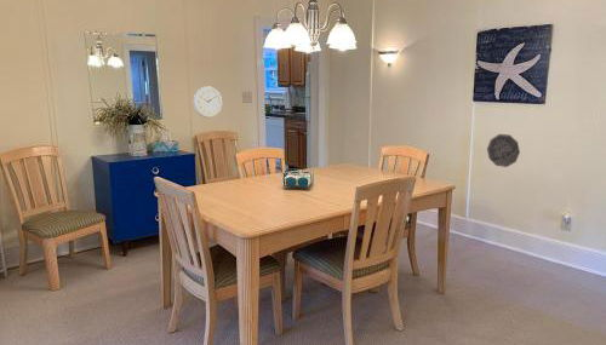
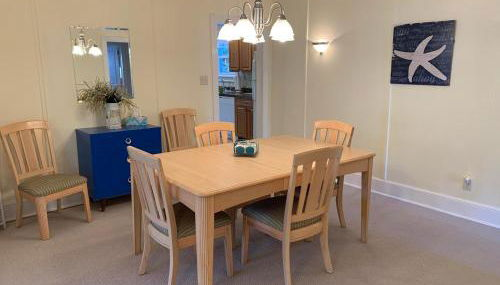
- decorative plate [486,133,521,168]
- wall clock [193,85,223,119]
